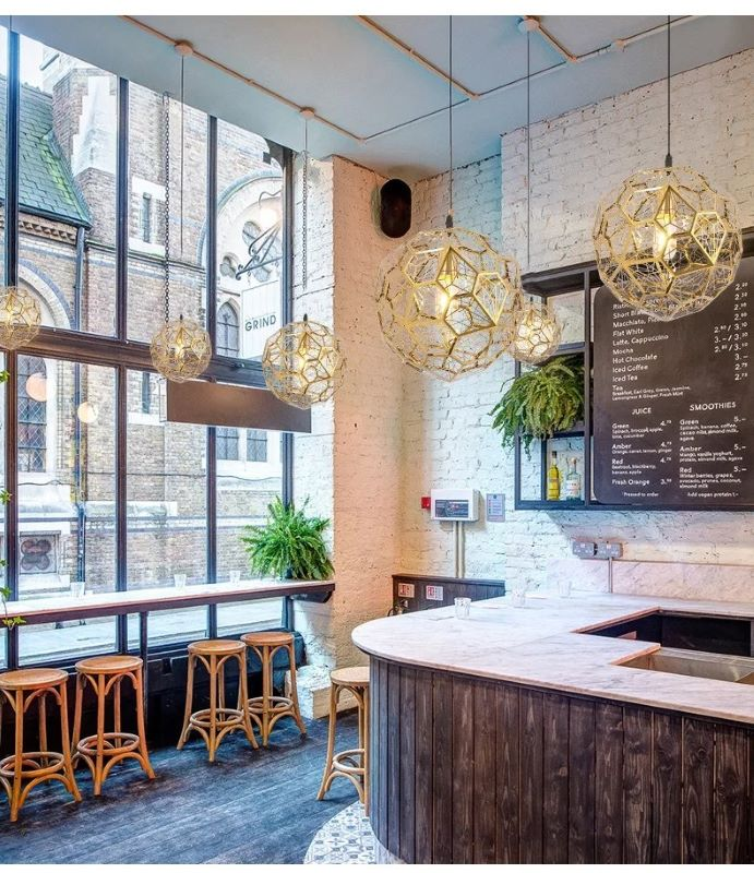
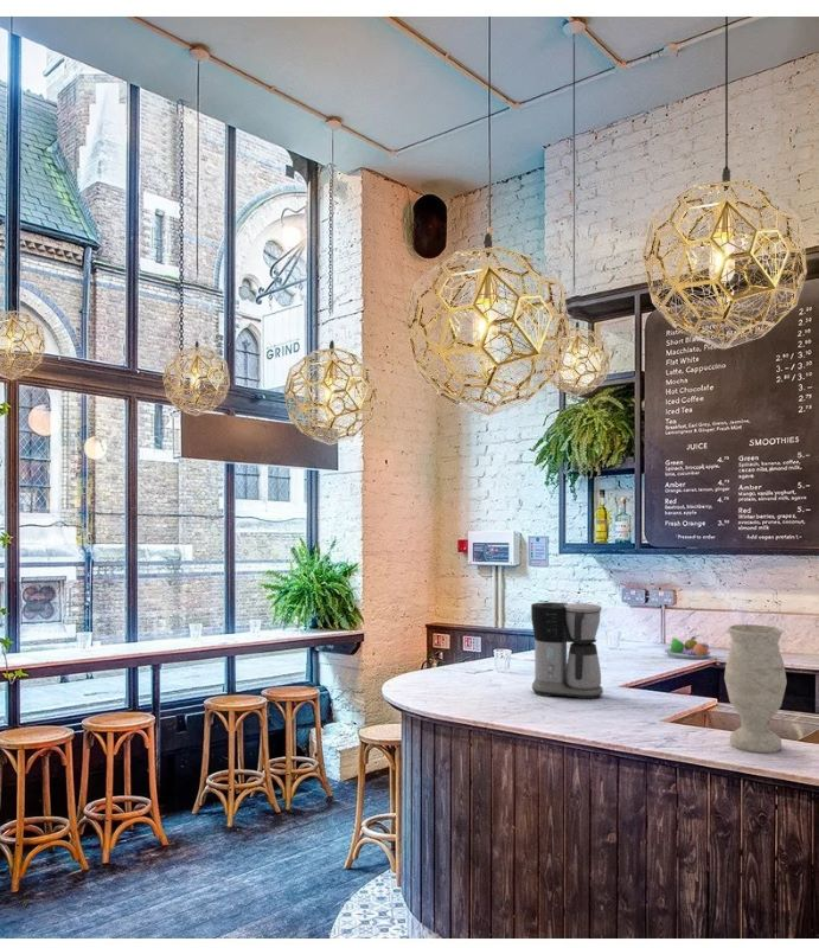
+ coffee maker [530,601,604,700]
+ vase [723,623,788,754]
+ fruit bowl [664,635,711,660]
